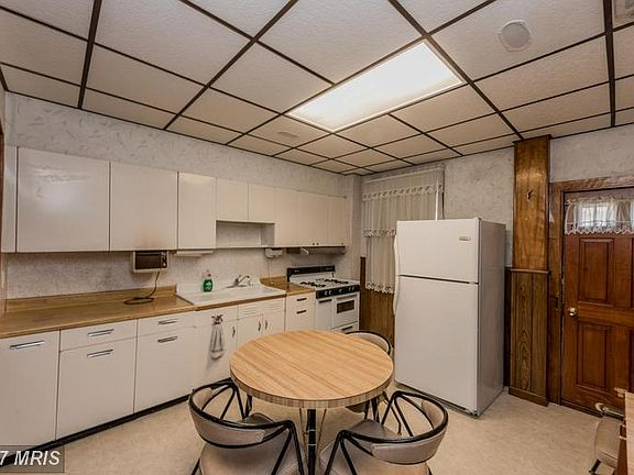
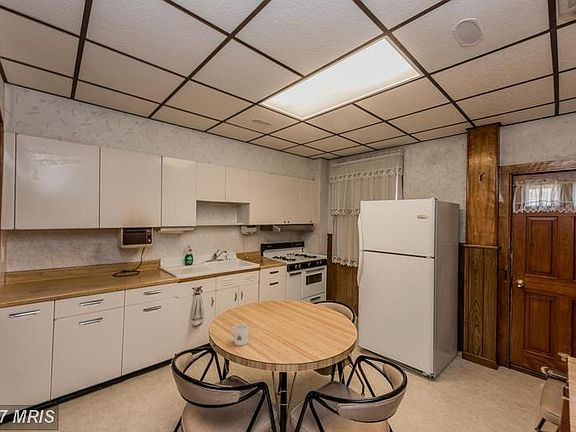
+ mug [229,323,249,346]
